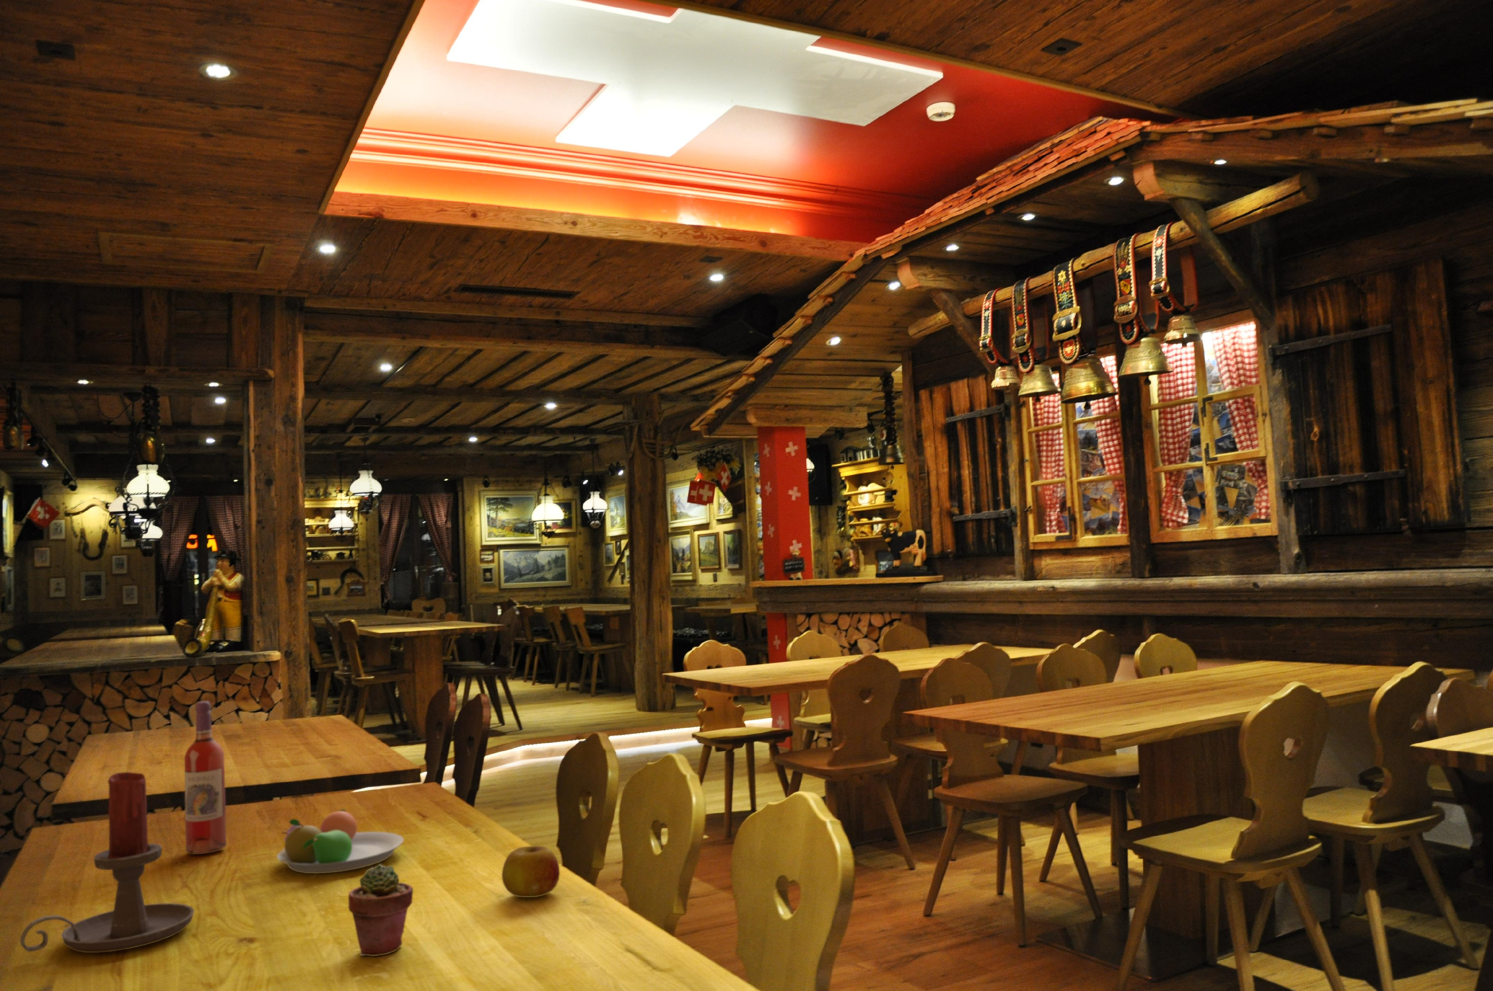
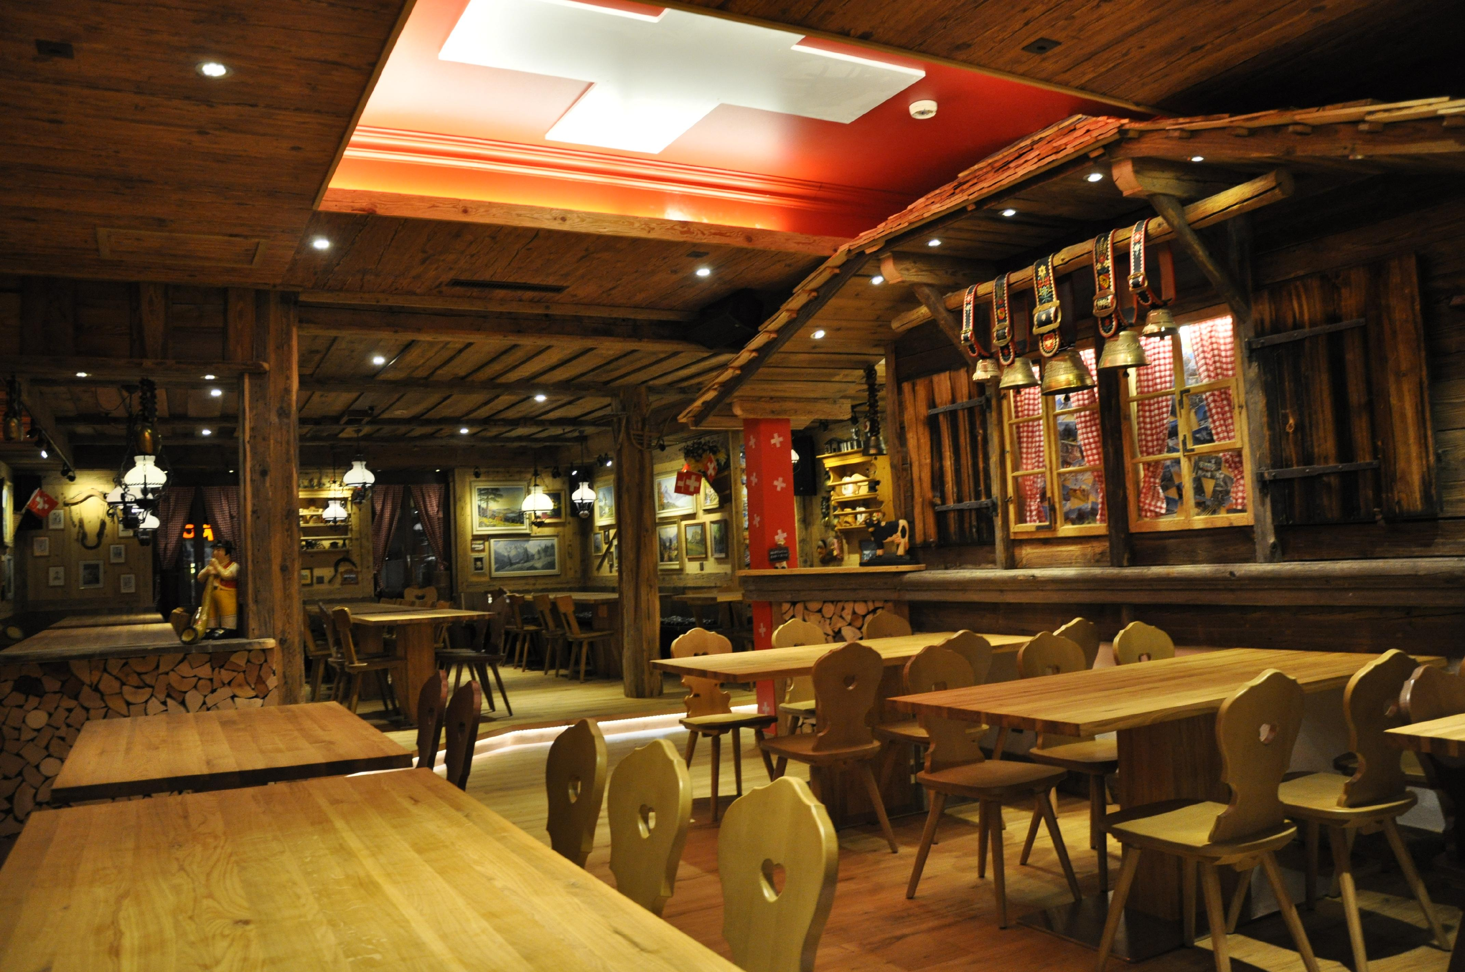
- fruit bowl [276,810,404,874]
- candle holder [20,772,195,953]
- potted succulent [347,864,414,957]
- wine bottle [184,701,227,855]
- fruit [502,846,561,898]
